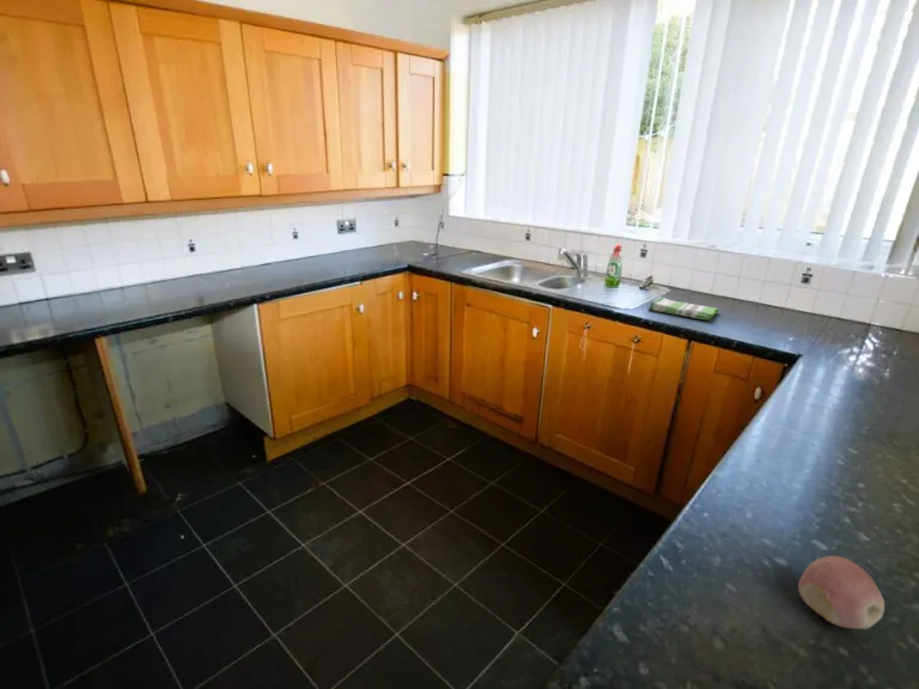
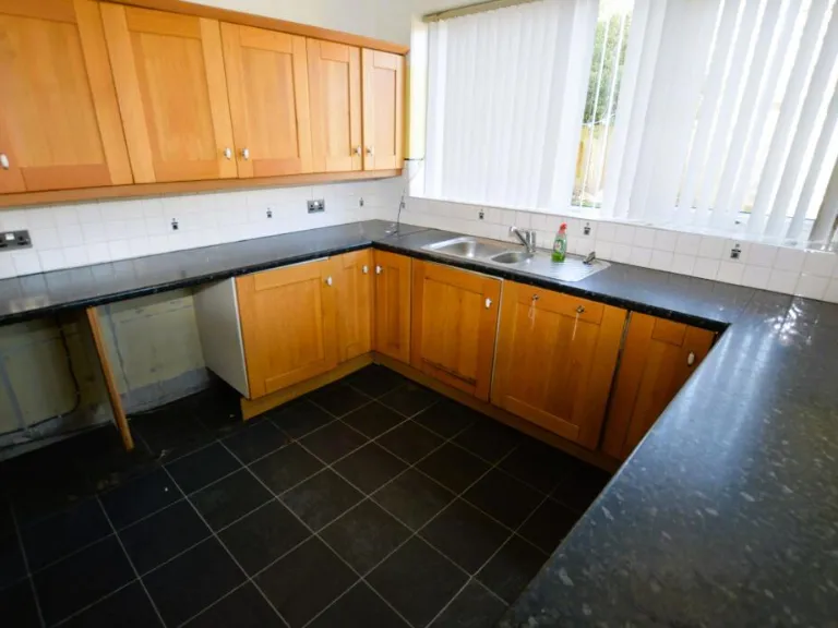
- dish towel [647,295,720,321]
- fruit [797,555,885,630]
